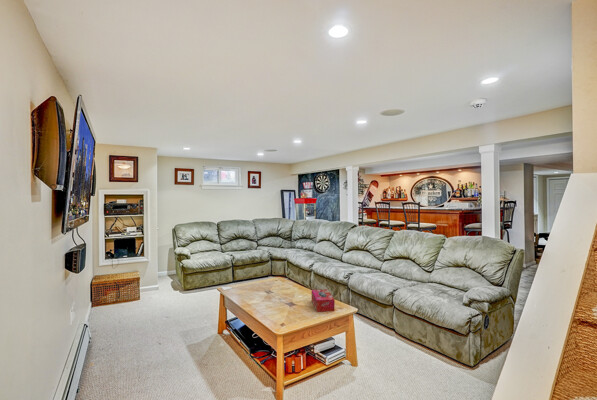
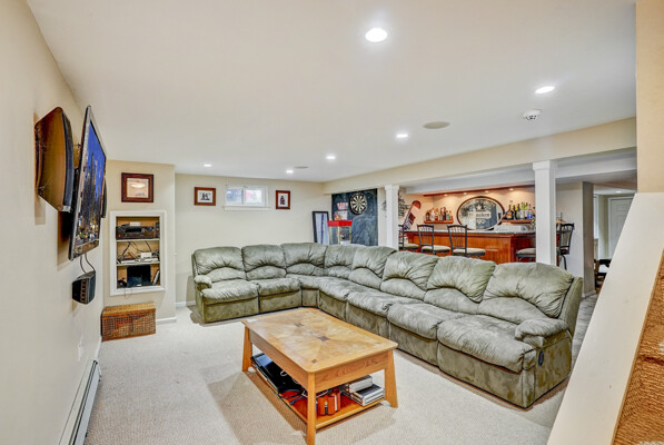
- tissue box [311,288,336,313]
